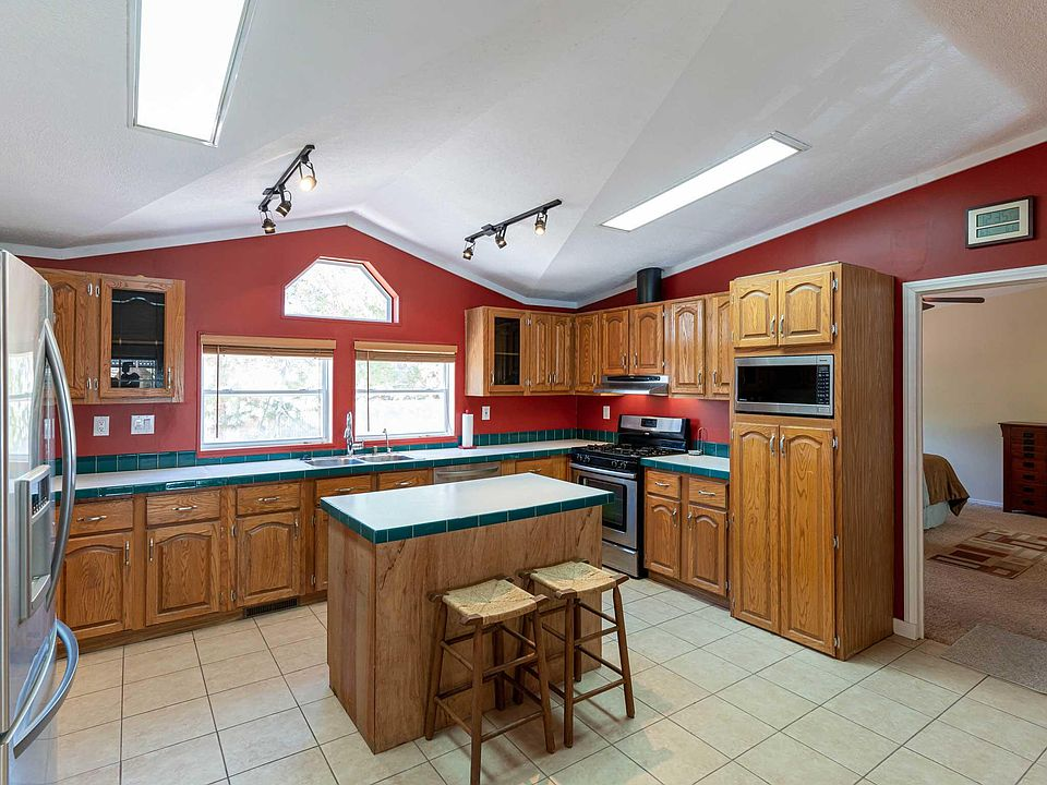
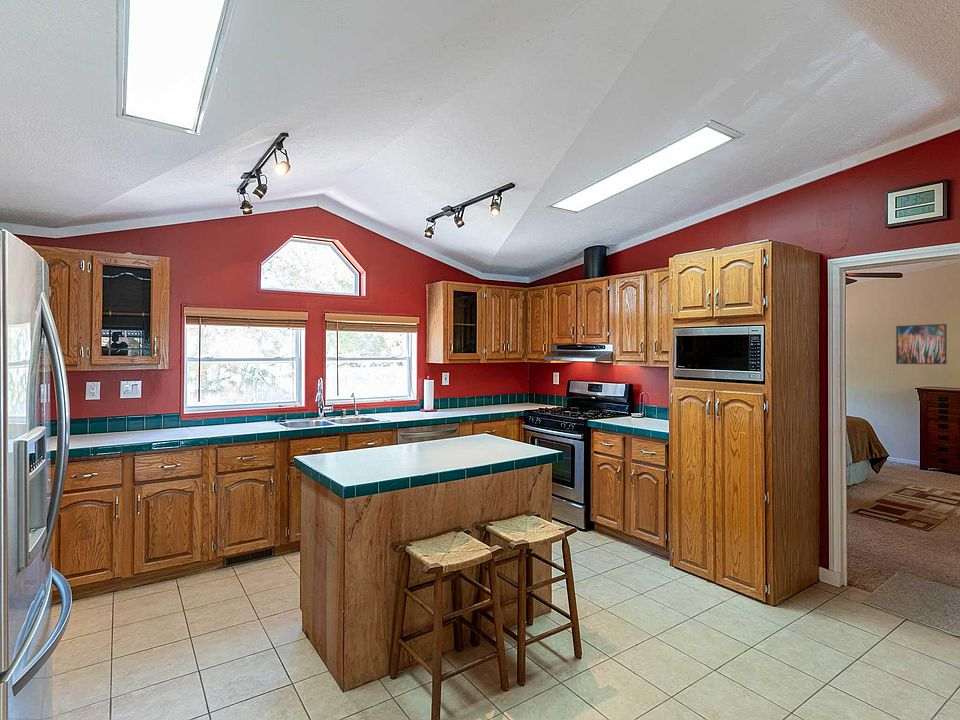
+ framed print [895,323,948,365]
